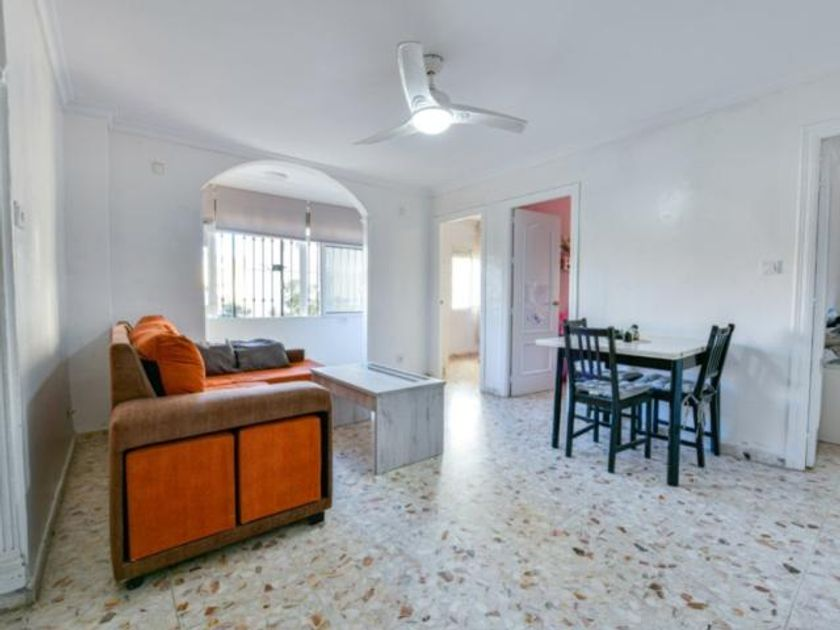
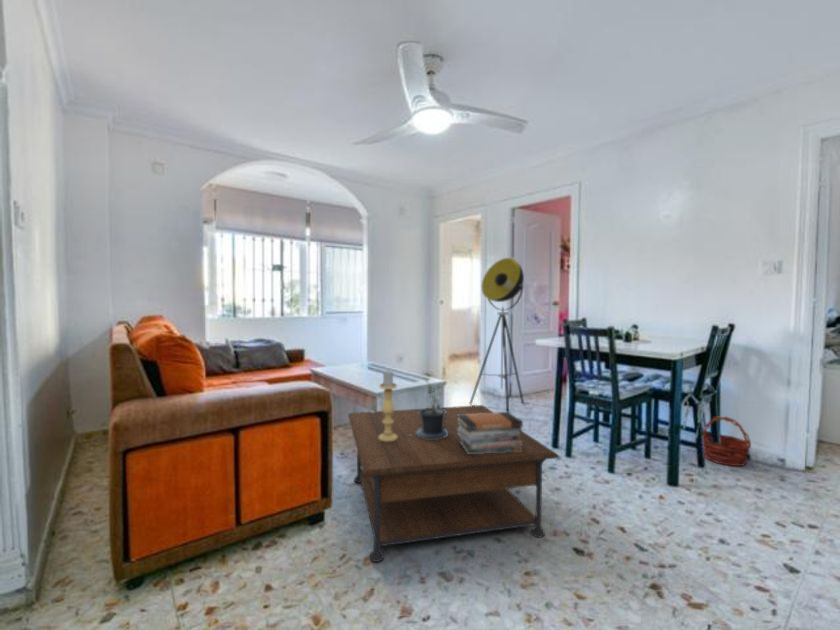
+ potted plant [407,377,448,440]
+ candle holder [378,370,398,442]
+ book stack [457,411,524,454]
+ coffee table [347,404,560,563]
+ basket [702,416,752,467]
+ floor lamp [469,257,525,413]
